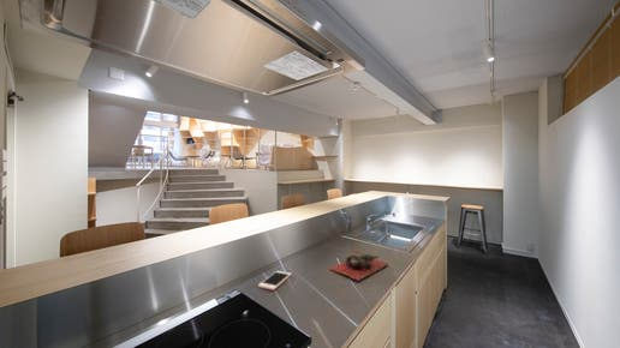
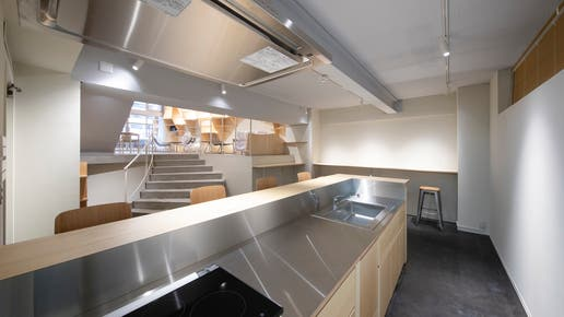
- cell phone [257,270,293,292]
- cutting board [328,251,389,282]
